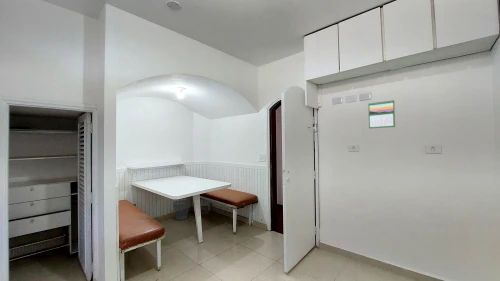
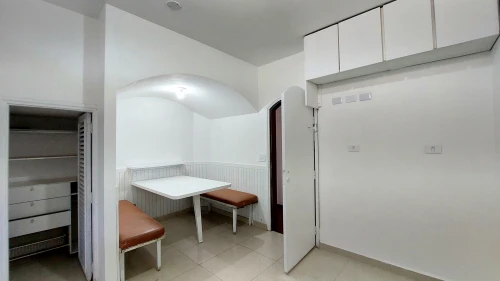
- wastebasket [172,199,190,221]
- calendar [367,99,396,129]
